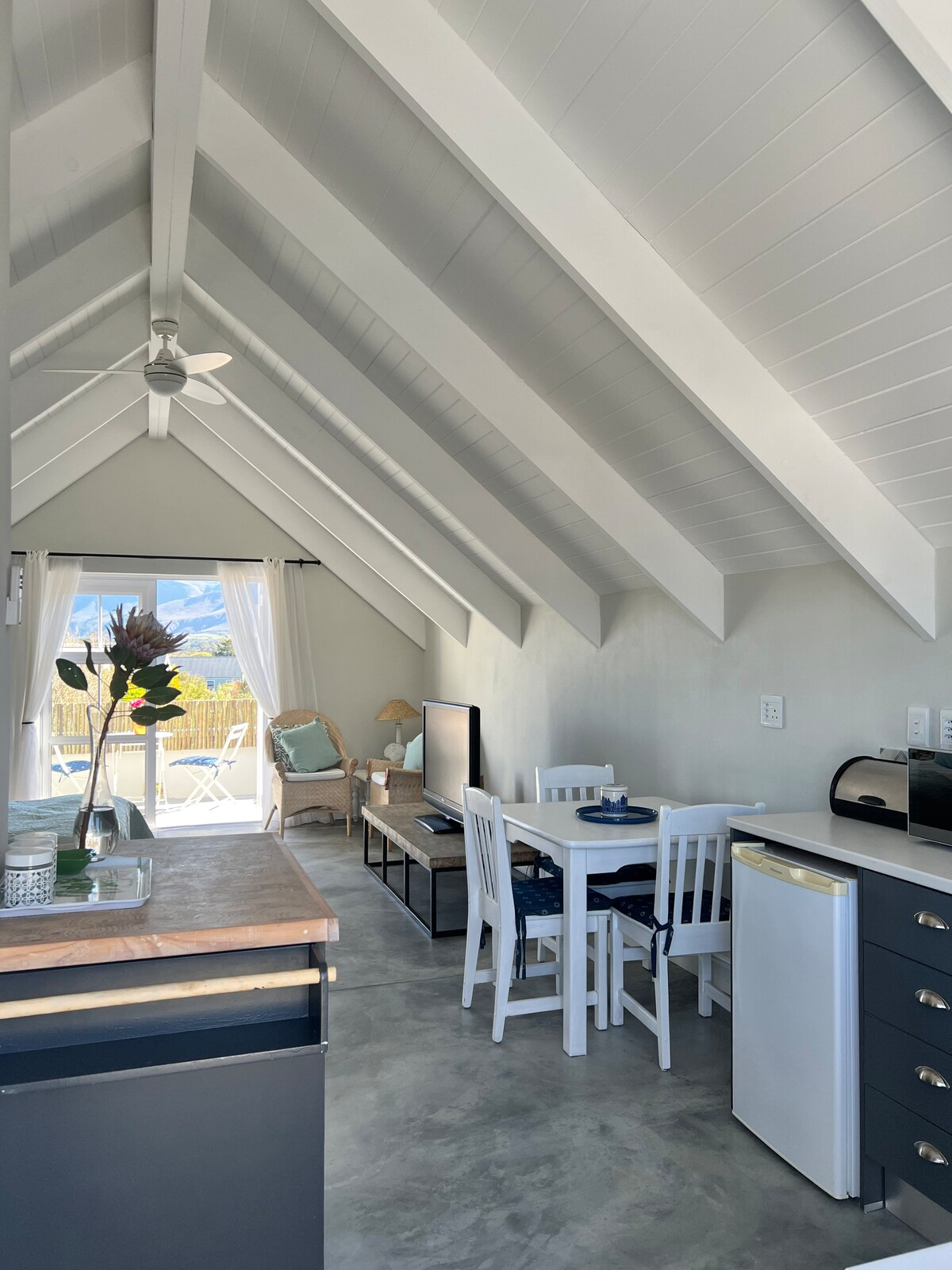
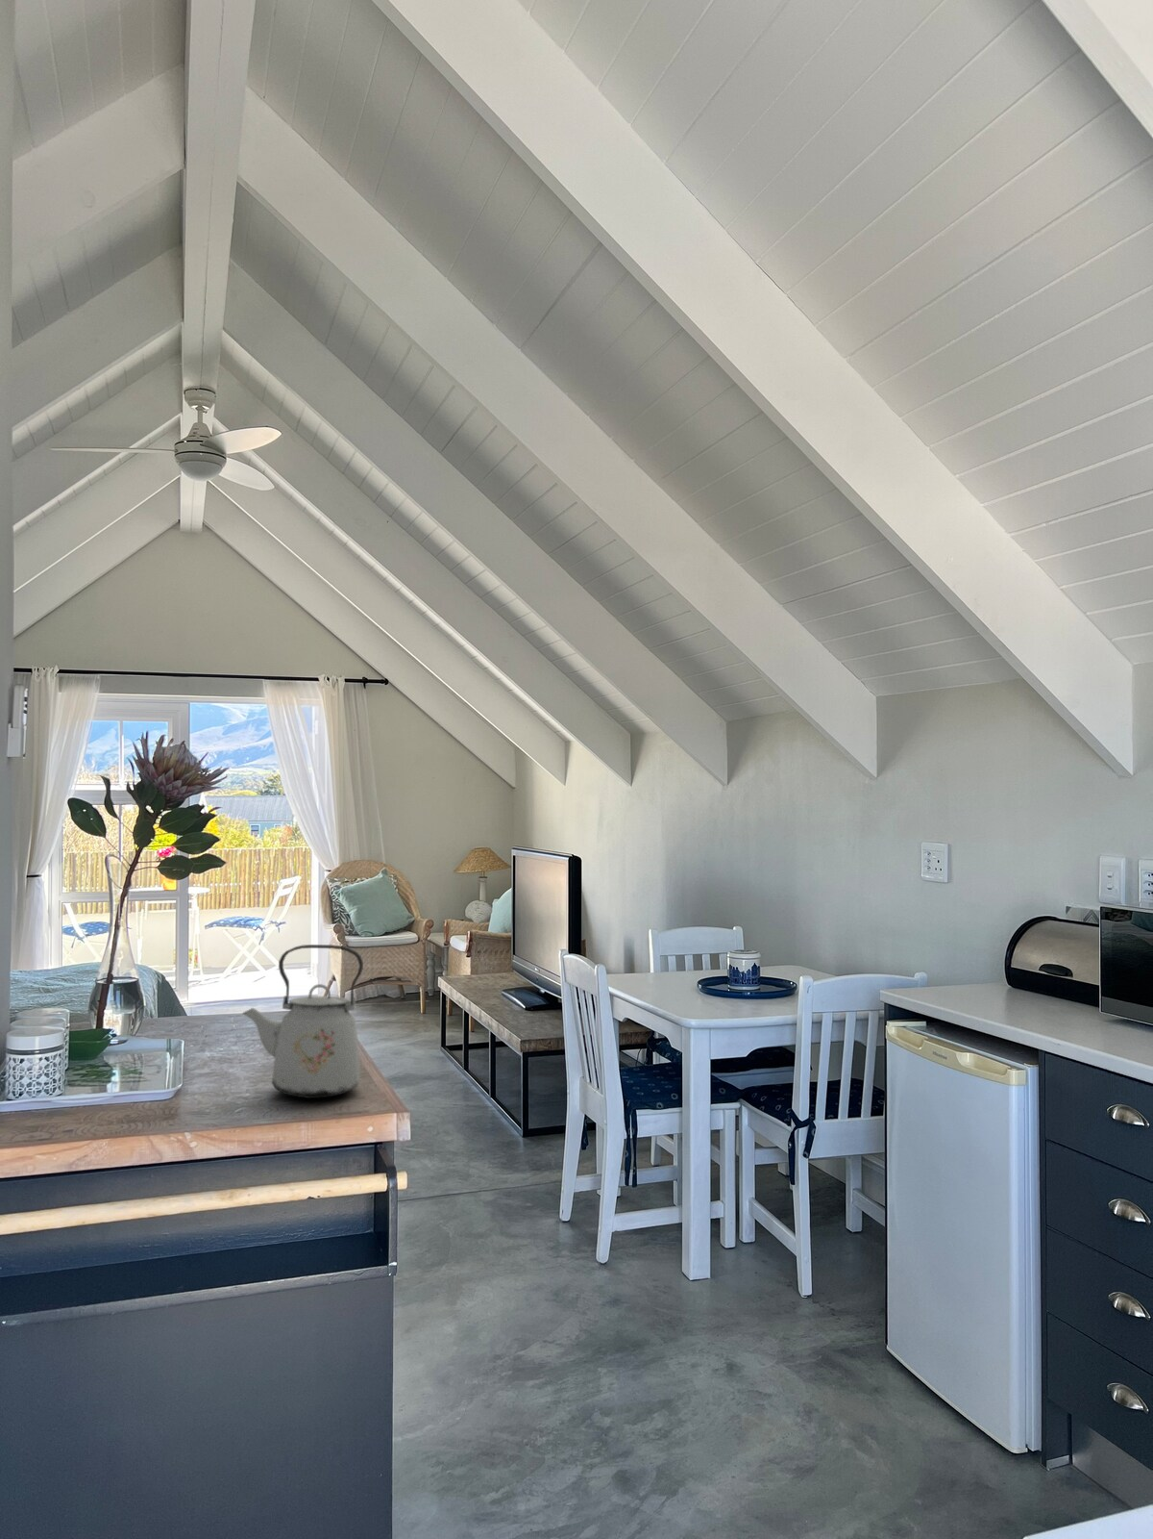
+ kettle [241,944,365,1099]
